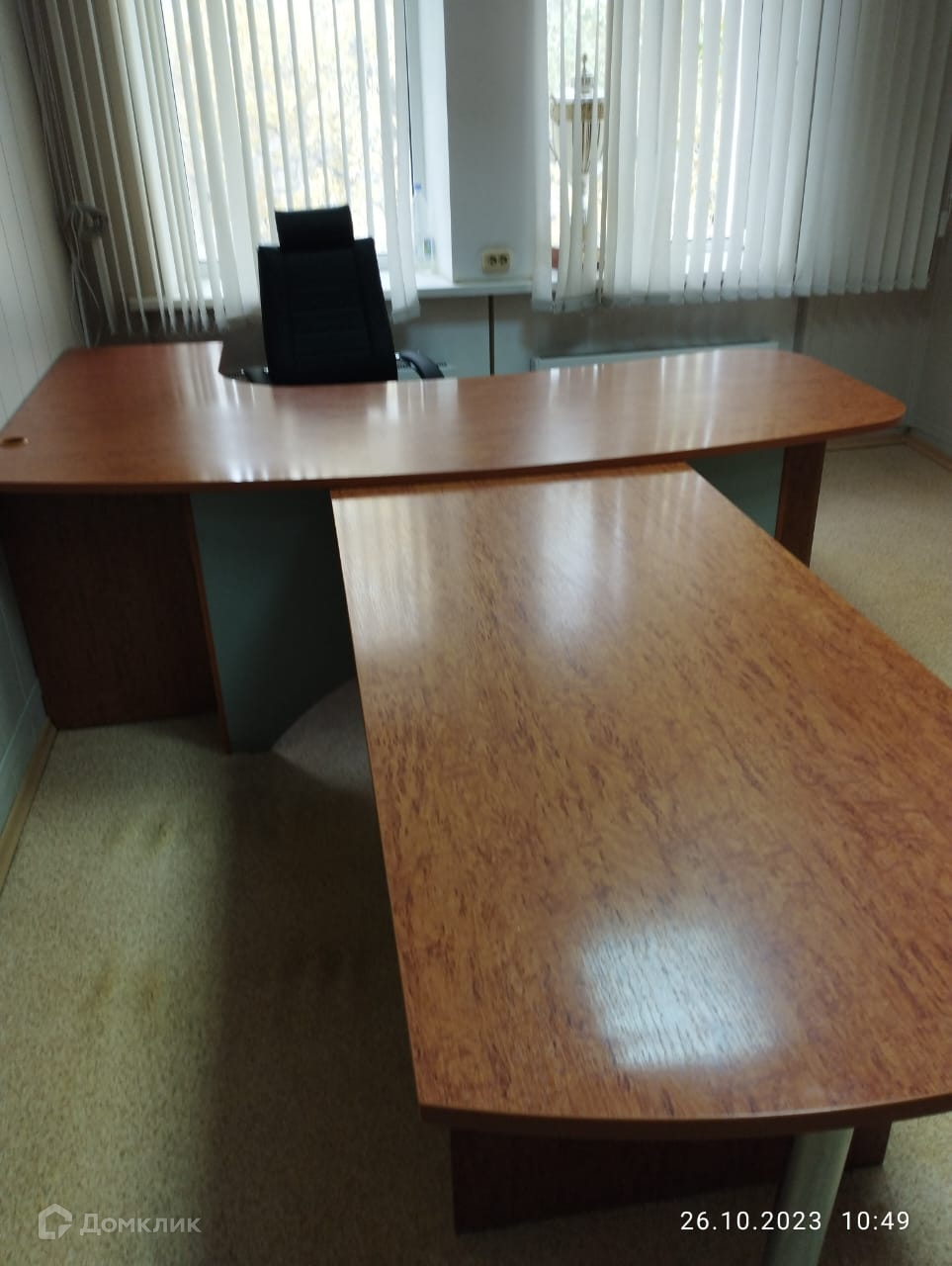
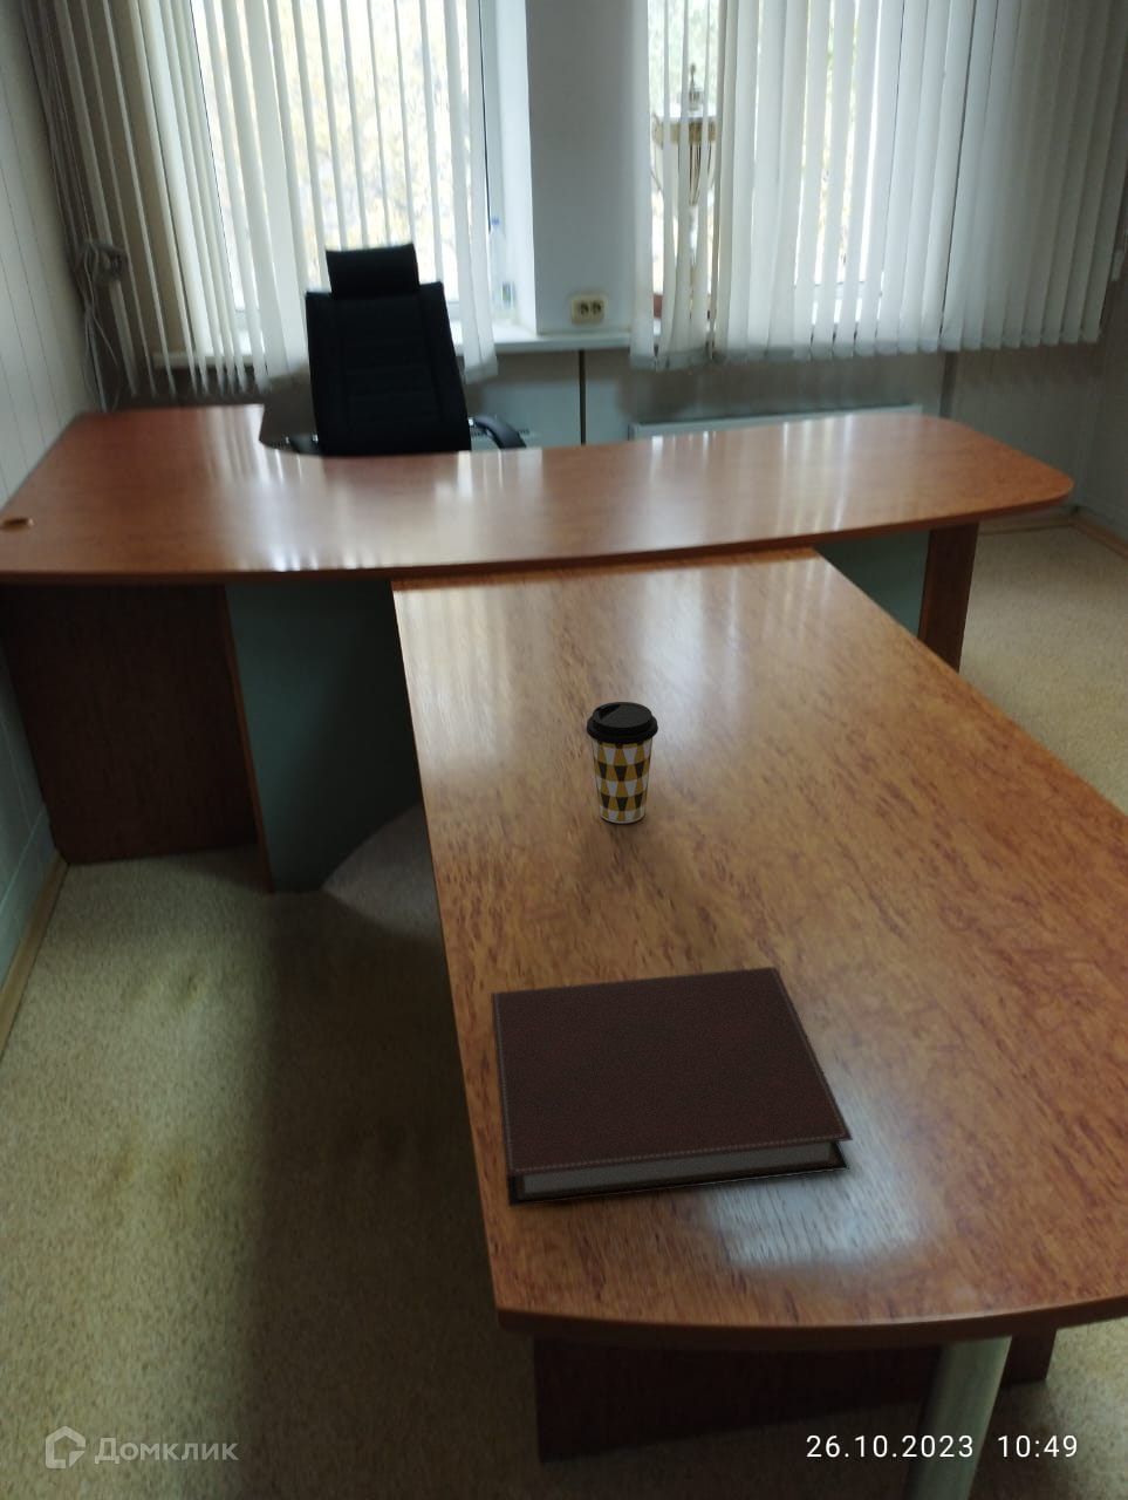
+ notebook [489,966,854,1209]
+ coffee cup [584,700,660,823]
